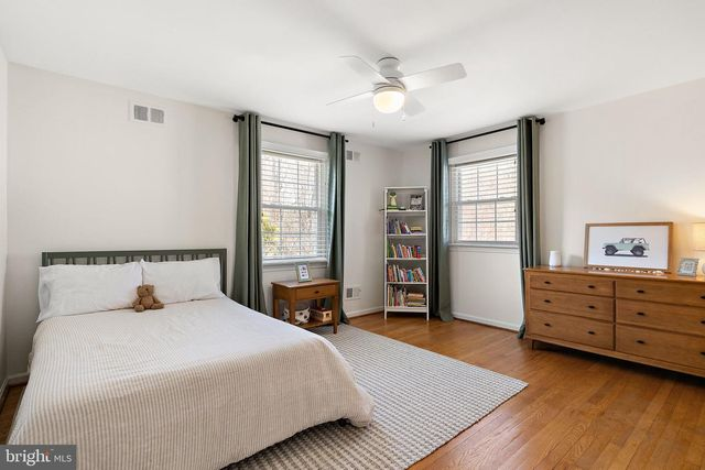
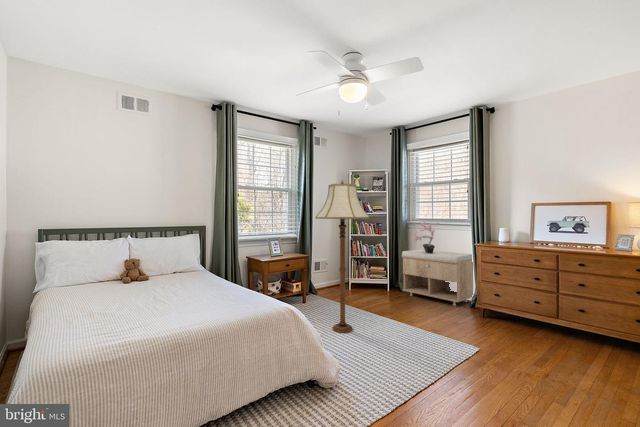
+ floor lamp [314,179,371,334]
+ storage bench [401,248,473,307]
+ potted plant [411,219,440,254]
